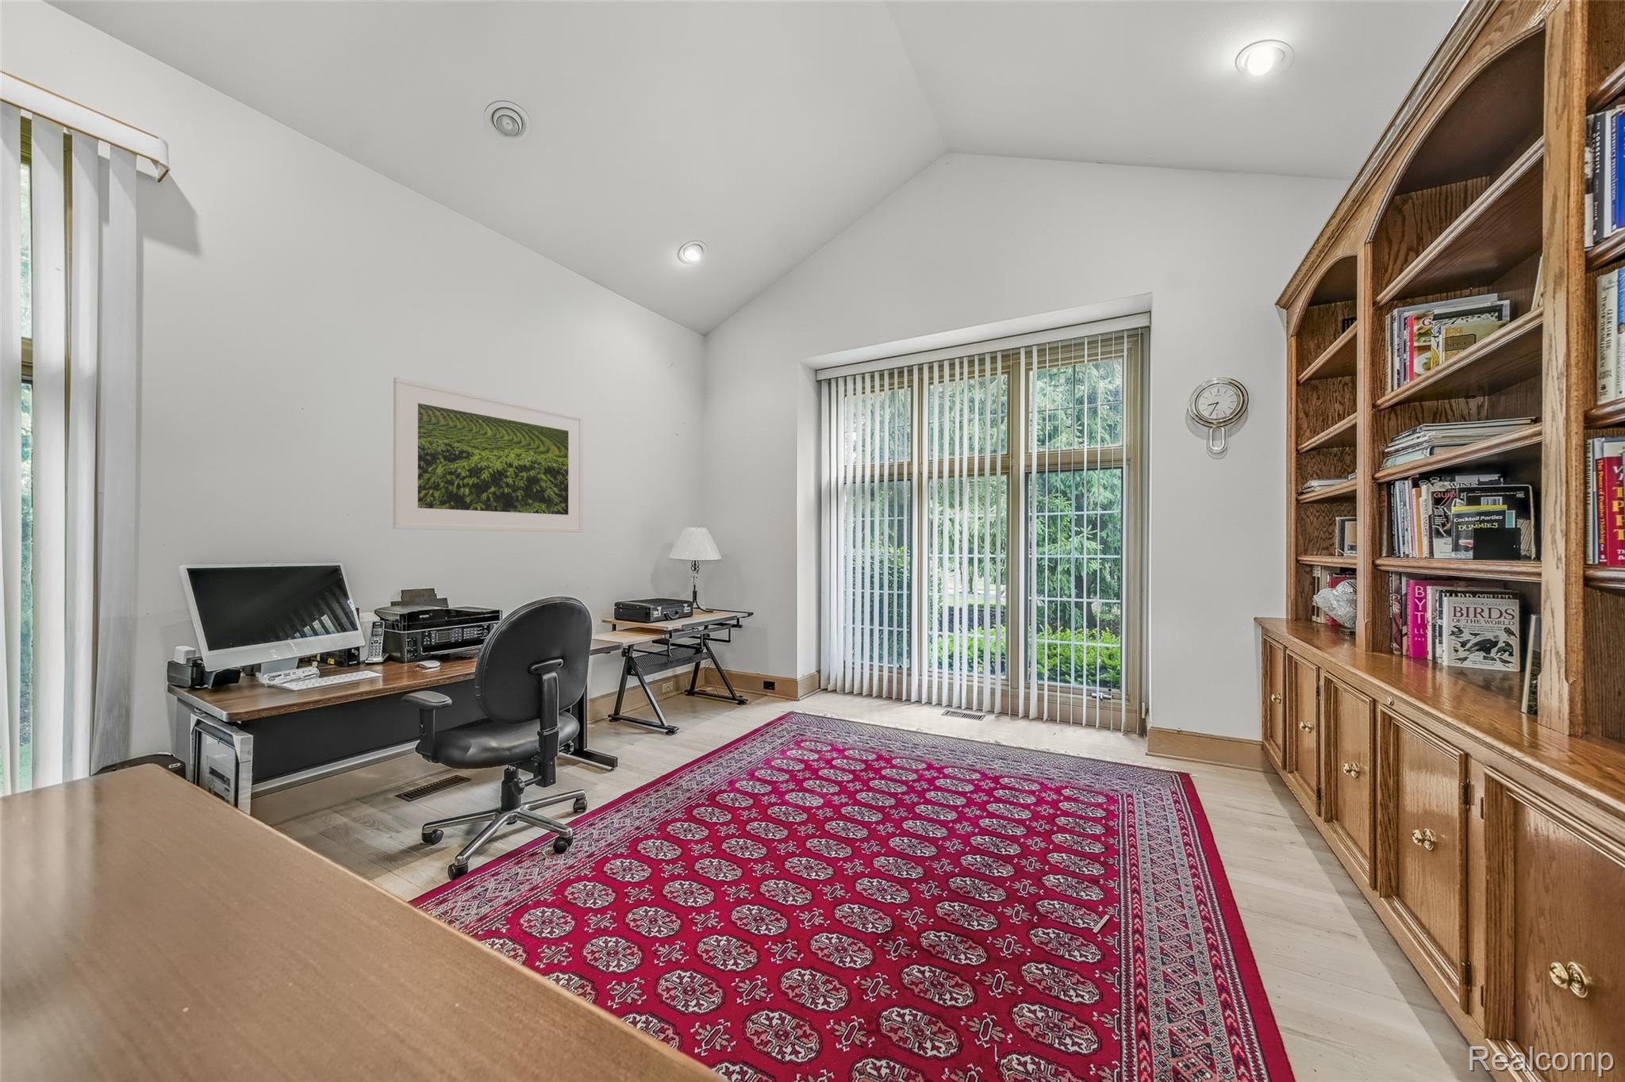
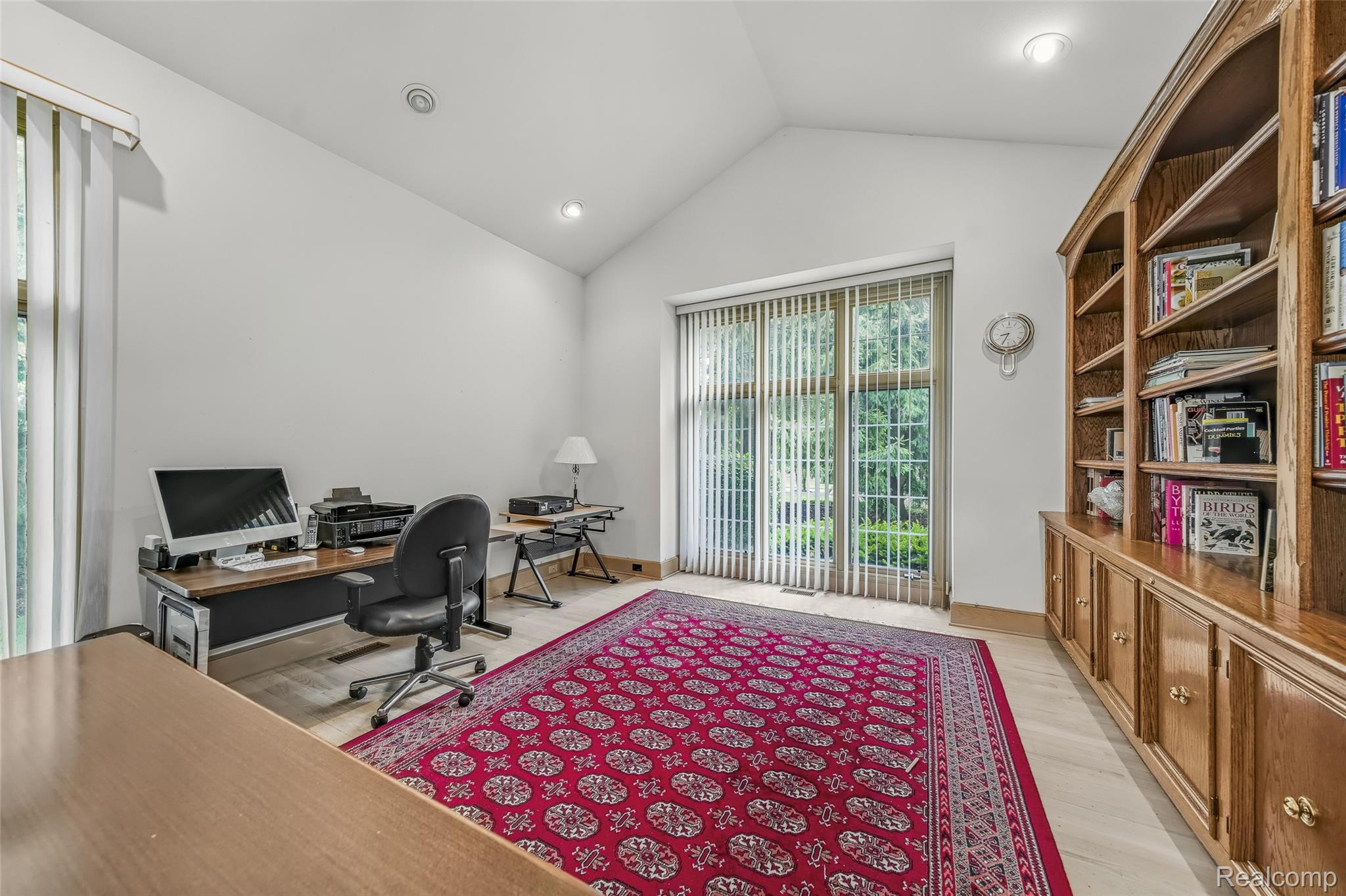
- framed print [392,376,584,533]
